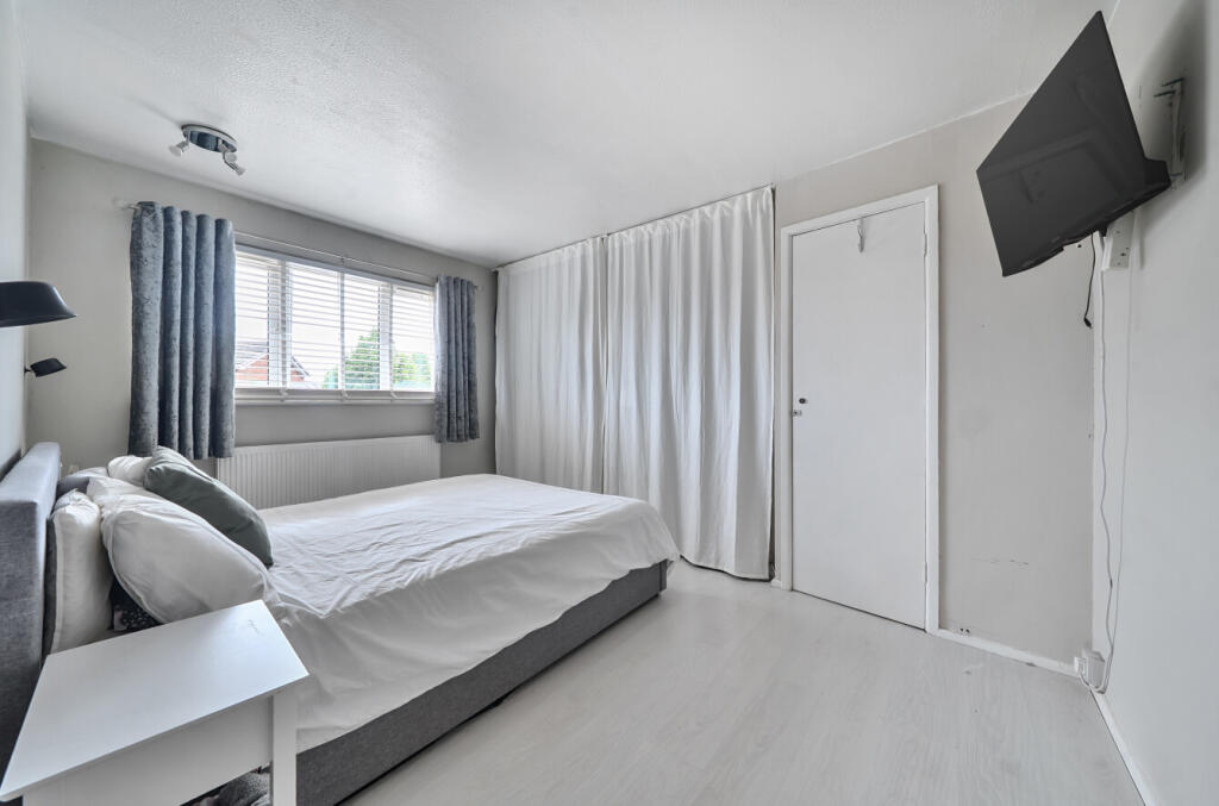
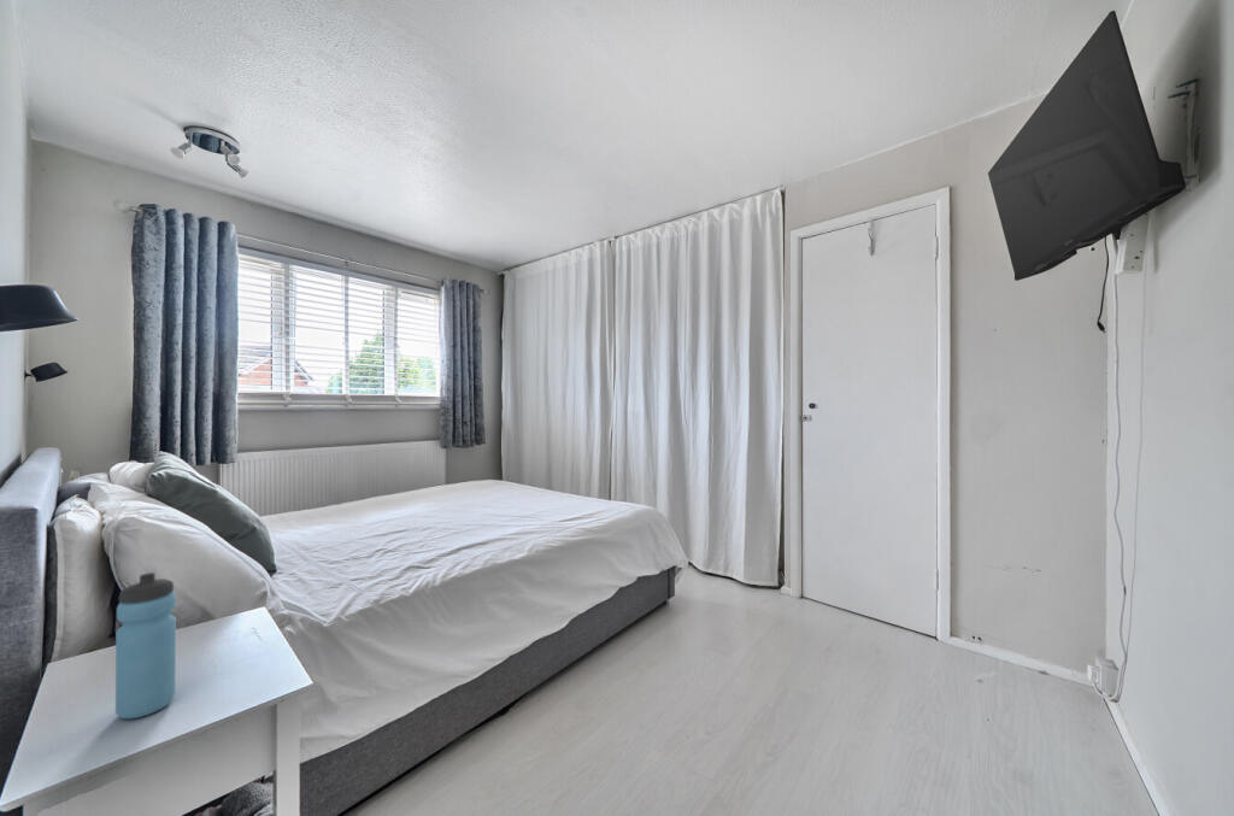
+ water bottle [114,571,177,721]
